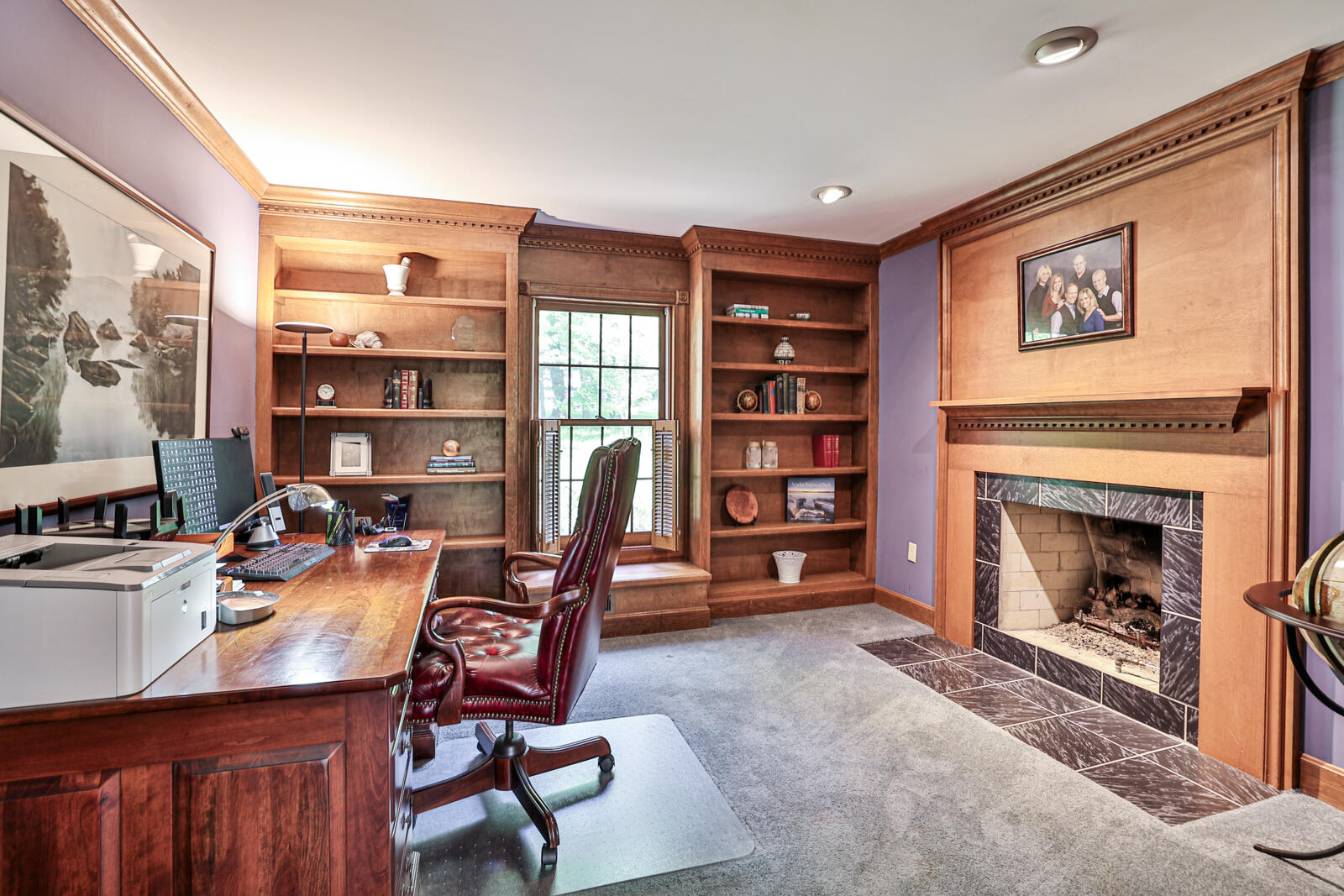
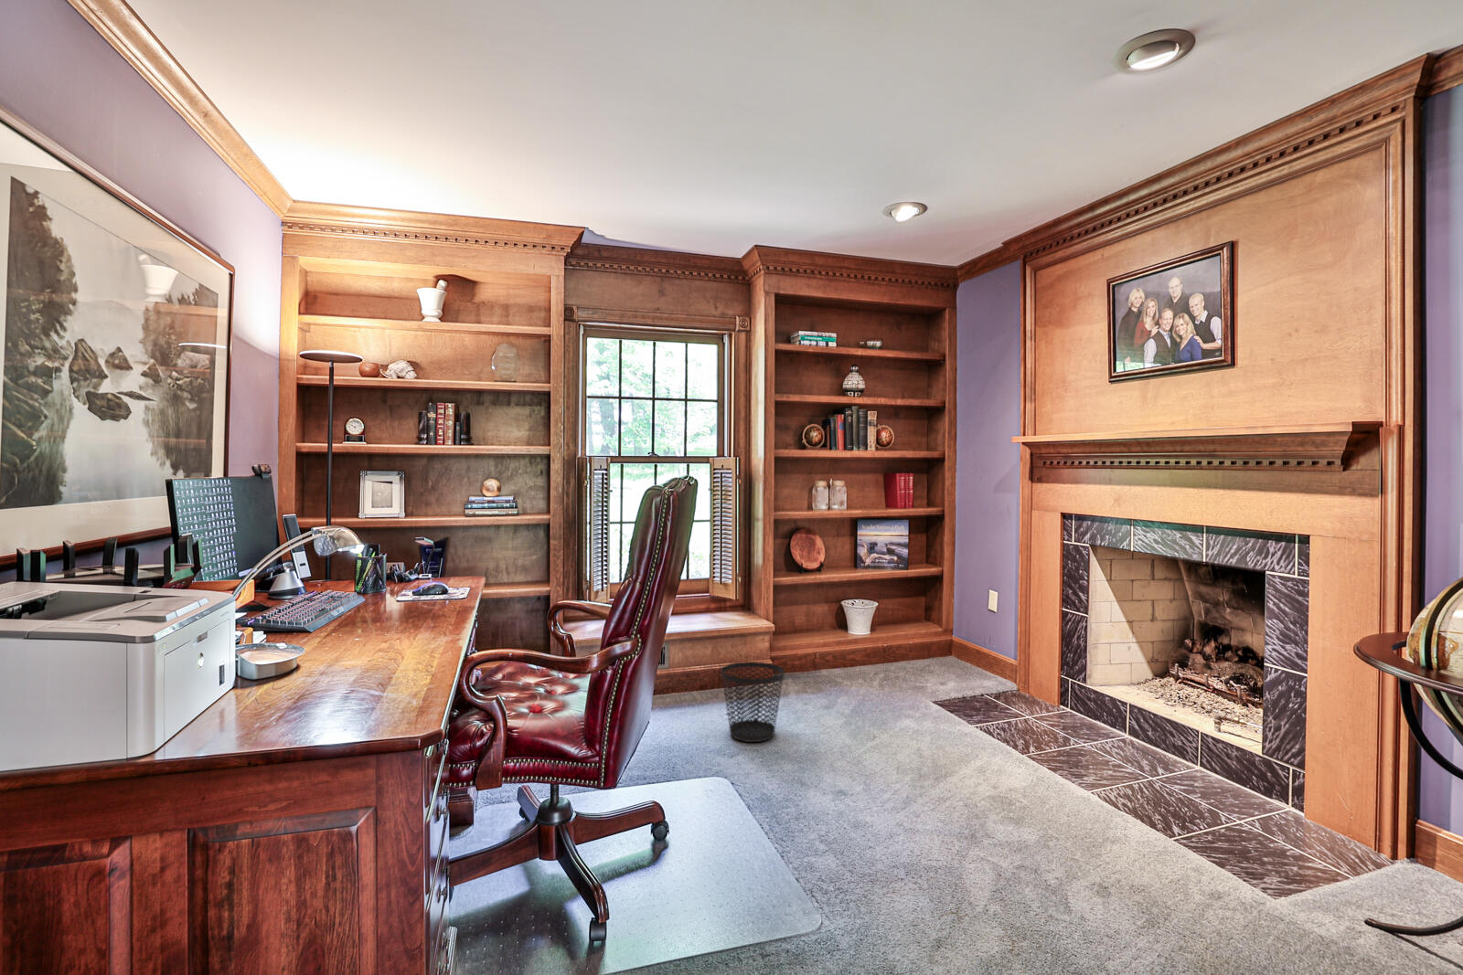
+ wastebasket [721,661,786,743]
